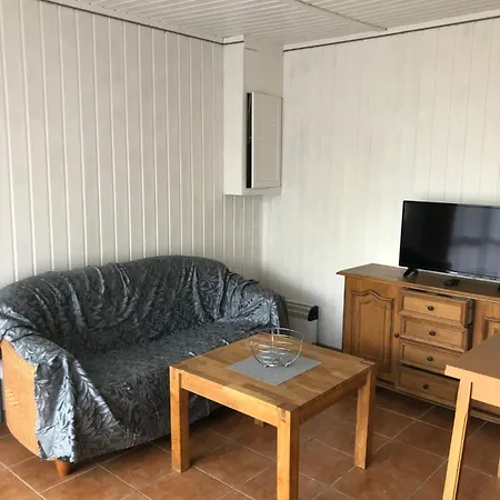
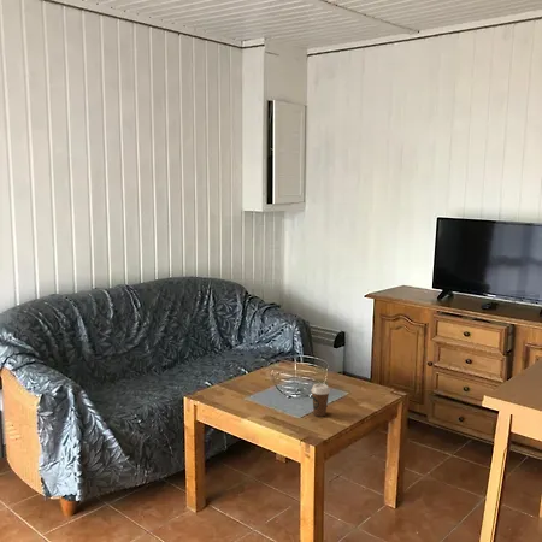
+ coffee cup [310,383,331,418]
